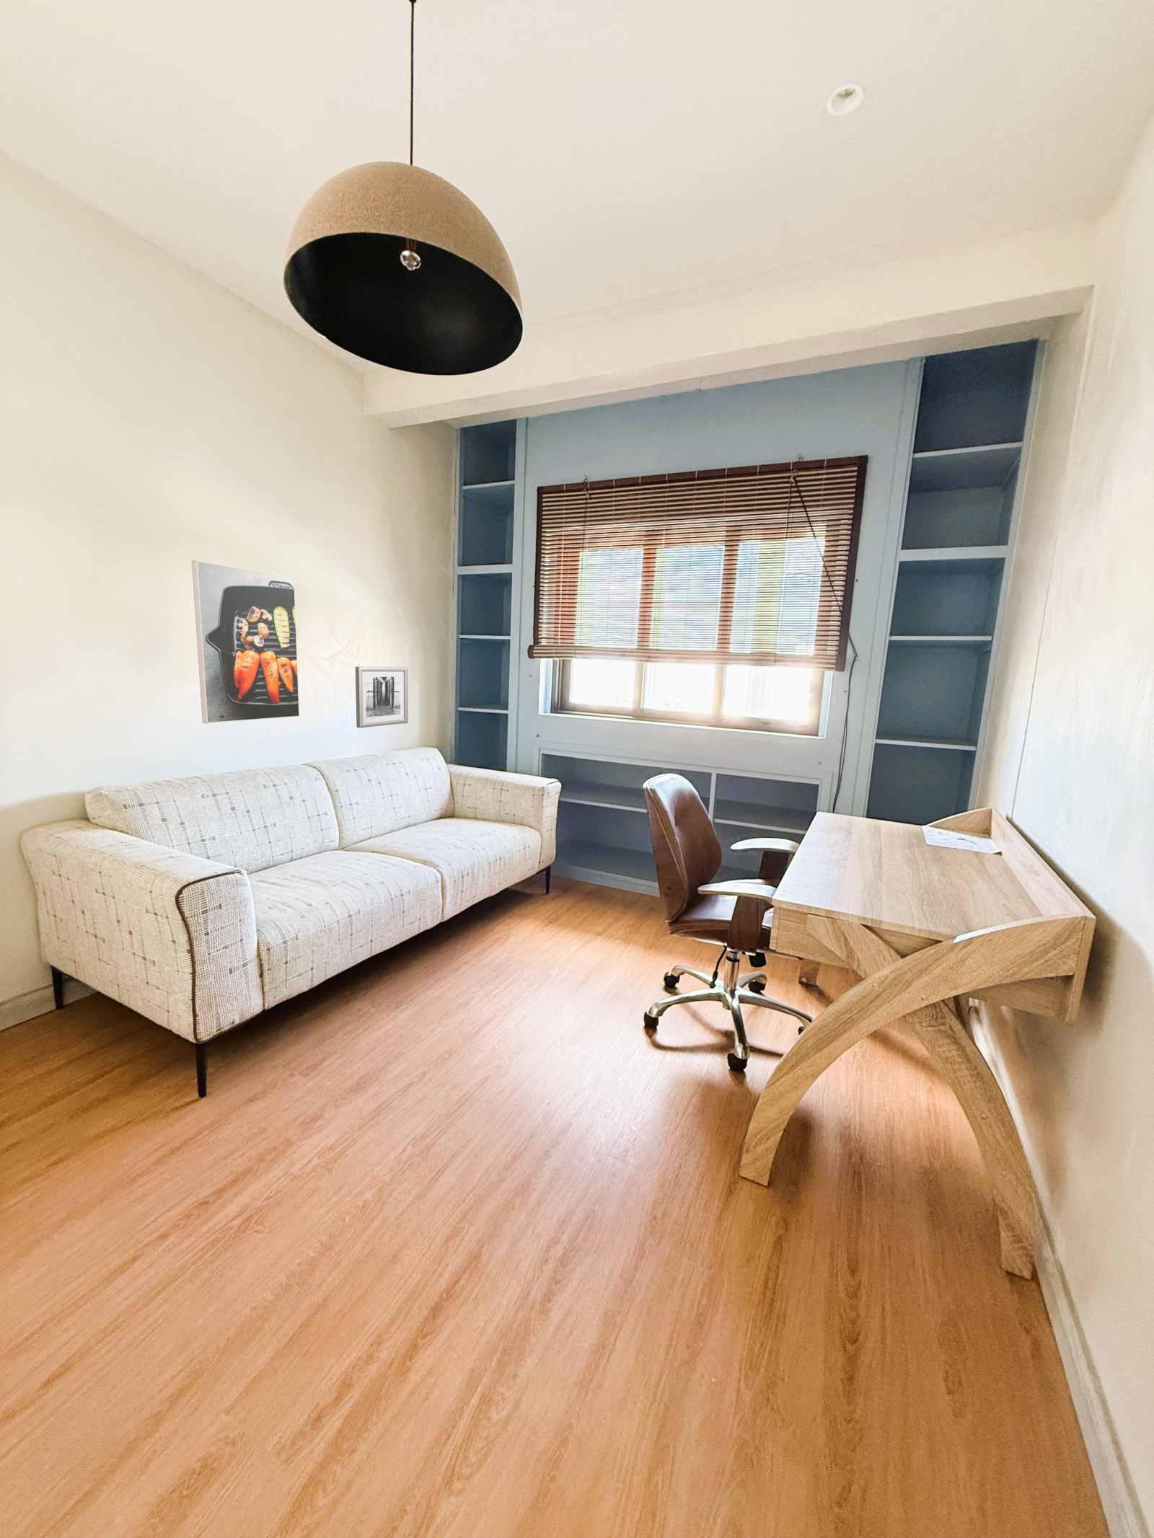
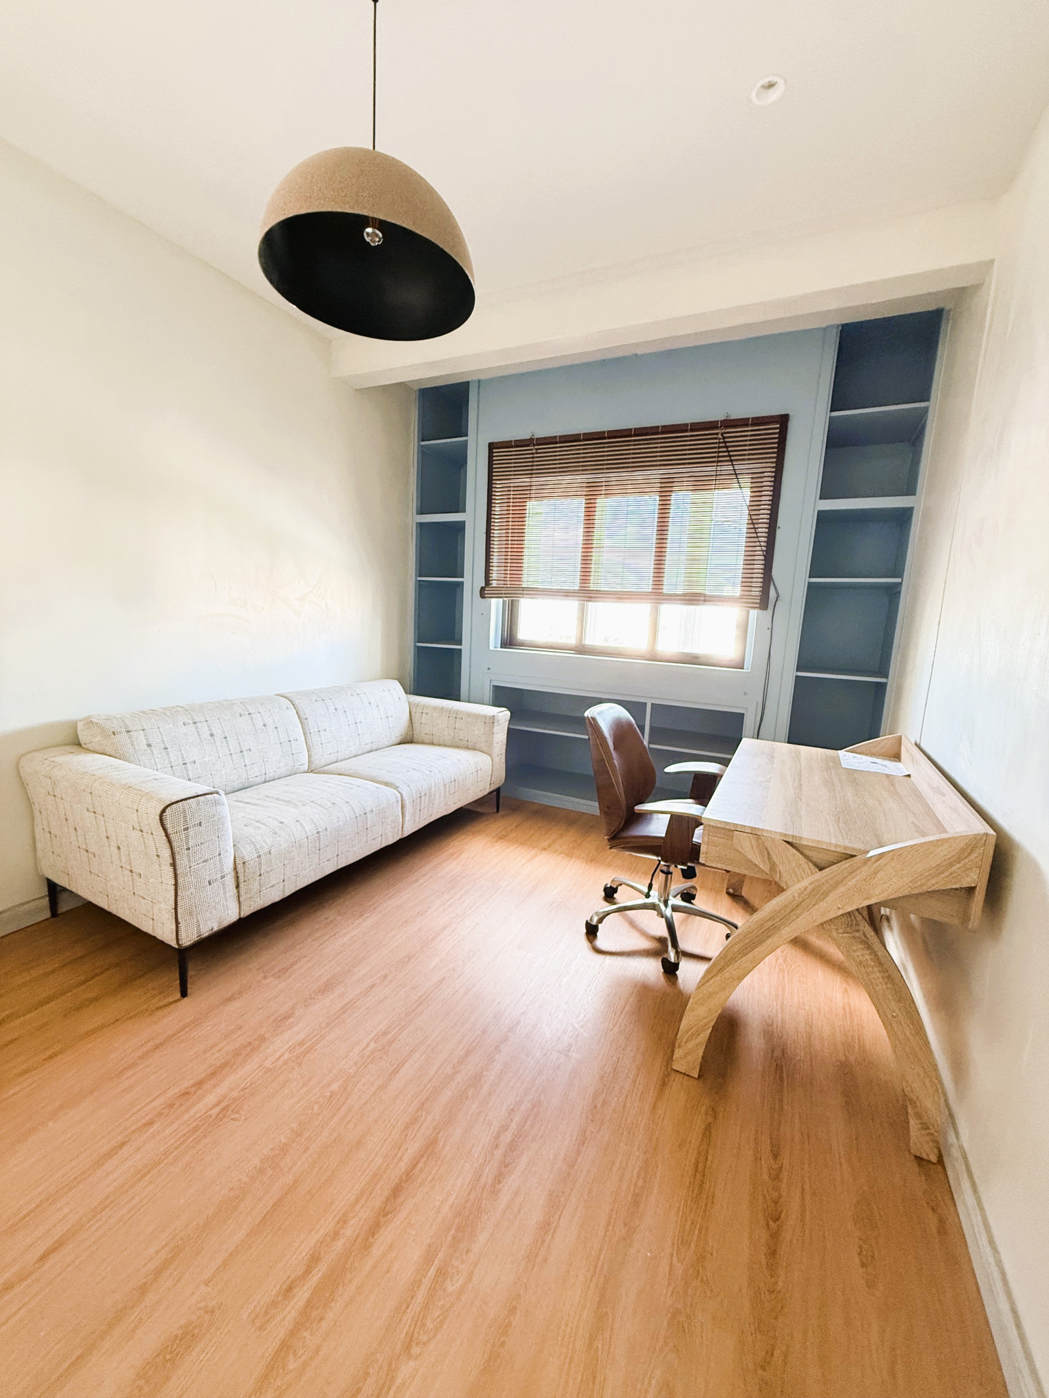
- wall art [355,667,409,728]
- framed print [192,560,301,724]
